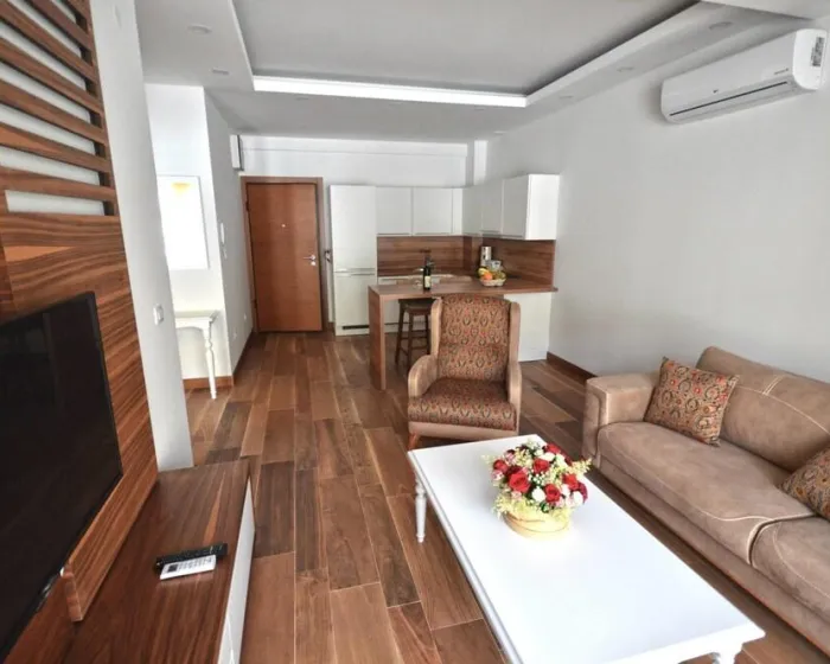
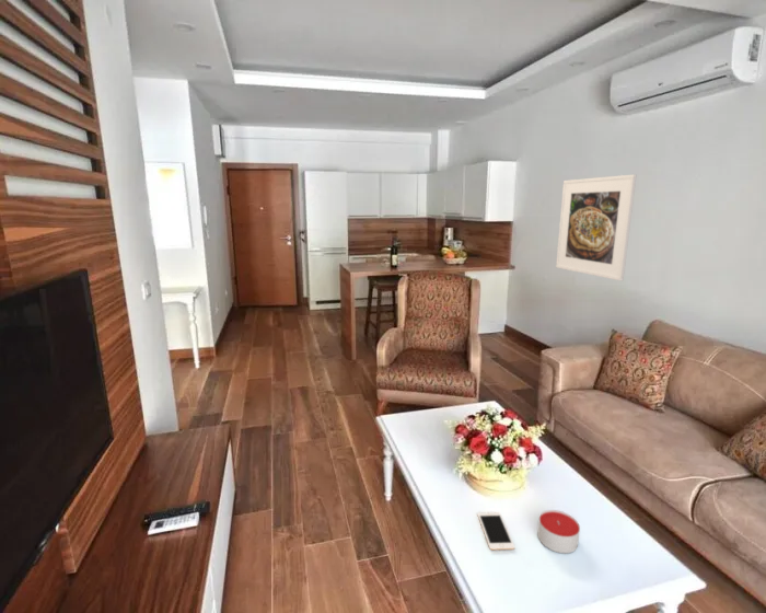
+ candle [537,509,581,554]
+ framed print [555,173,637,282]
+ cell phone [477,511,515,551]
